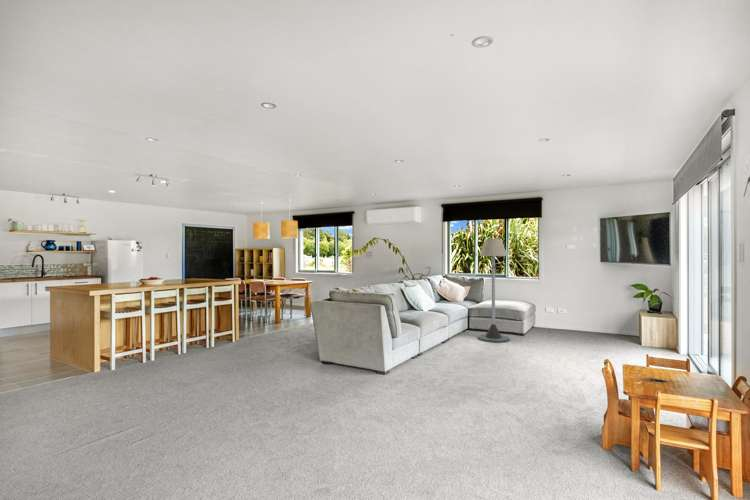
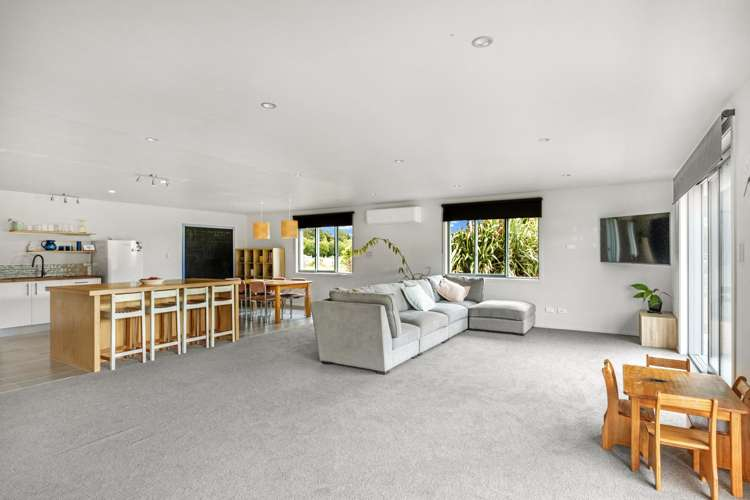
- floor lamp [477,238,510,343]
